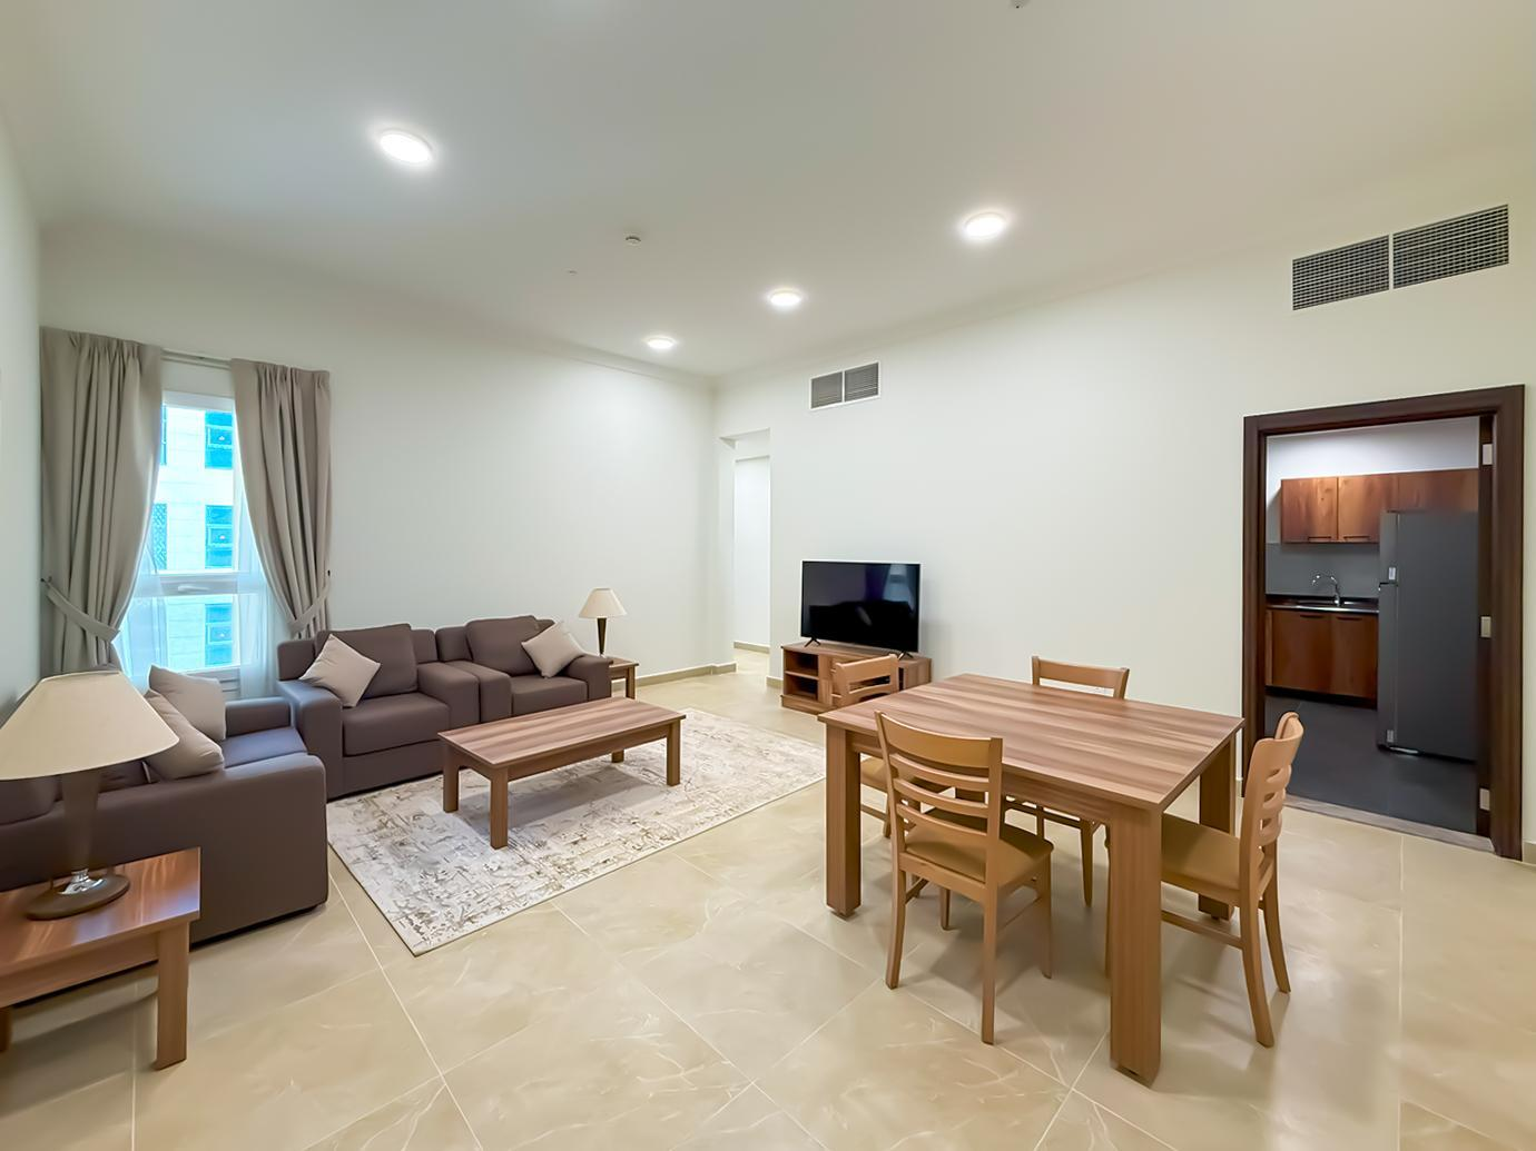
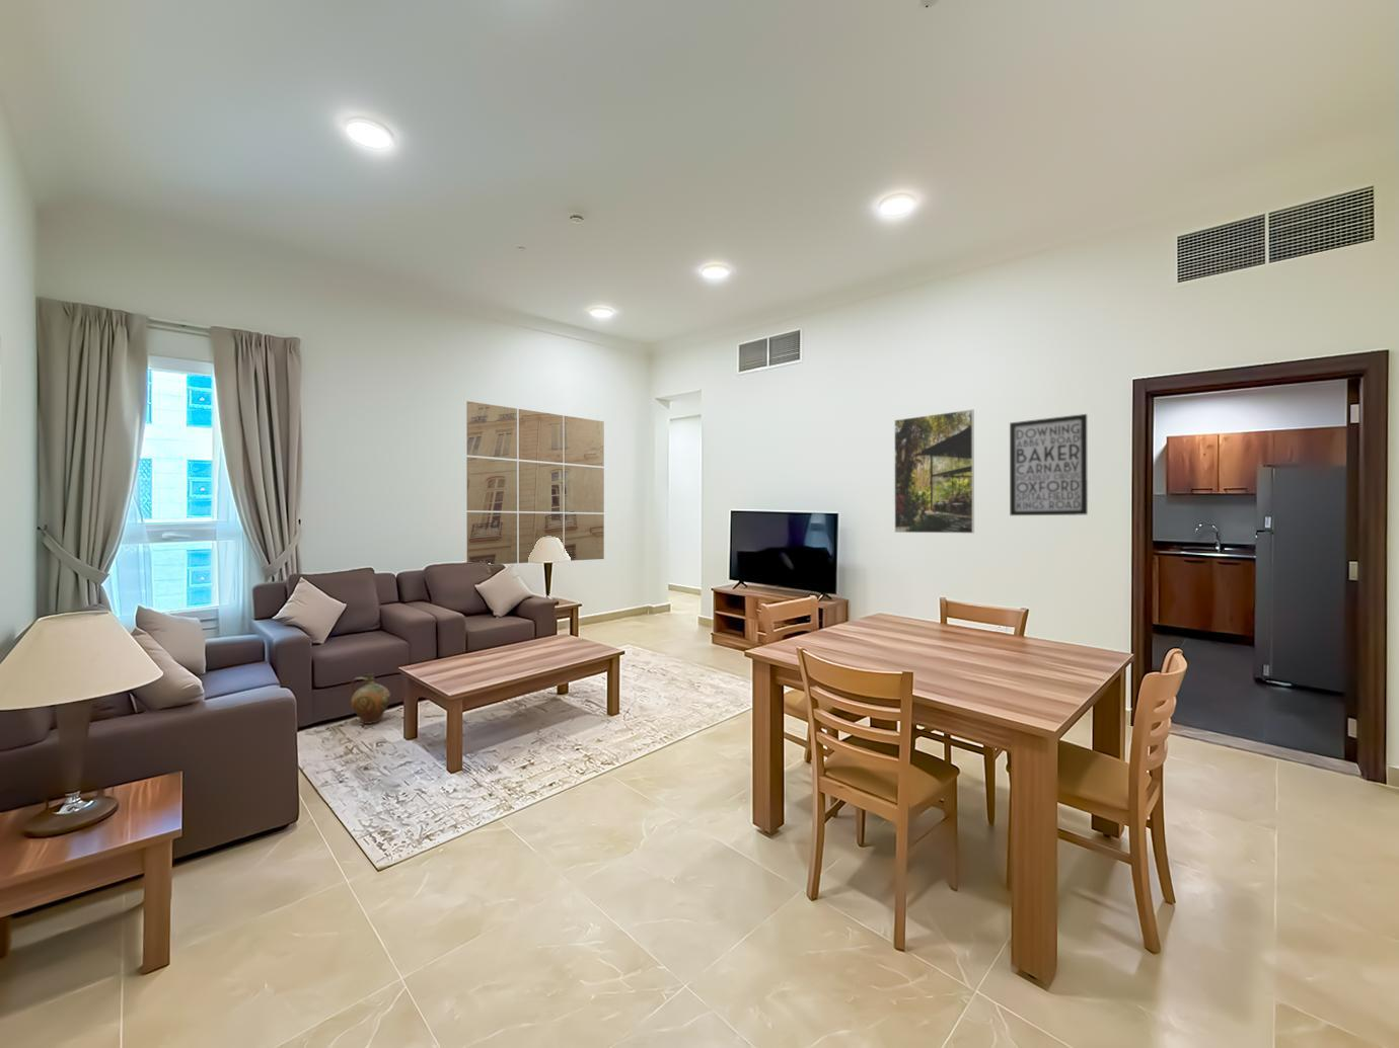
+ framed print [893,408,975,535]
+ wall art [466,401,605,565]
+ wall art [1009,413,1088,516]
+ ceramic jug [350,673,392,725]
